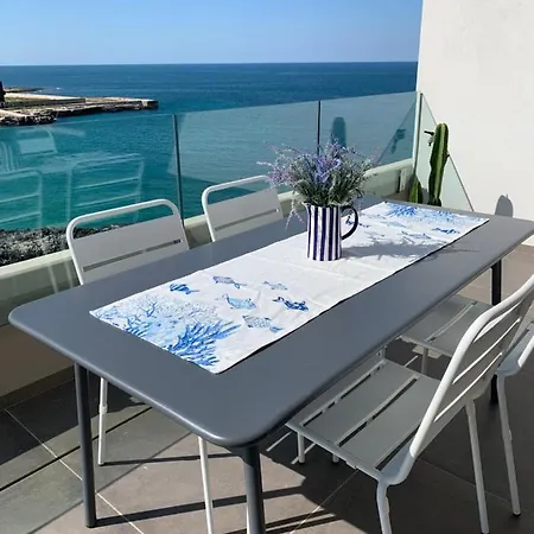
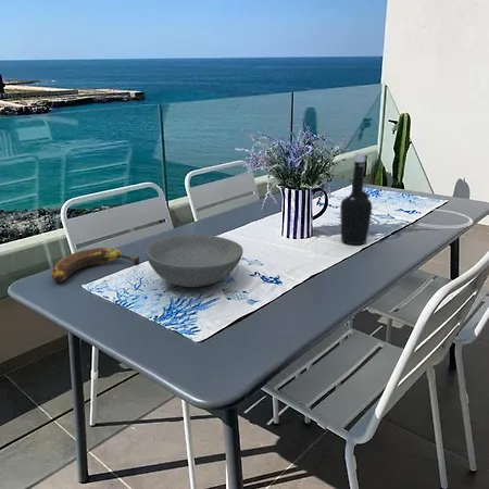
+ bowl [145,234,243,288]
+ bottle [339,151,373,246]
+ plate [415,208,474,229]
+ banana [50,247,140,283]
